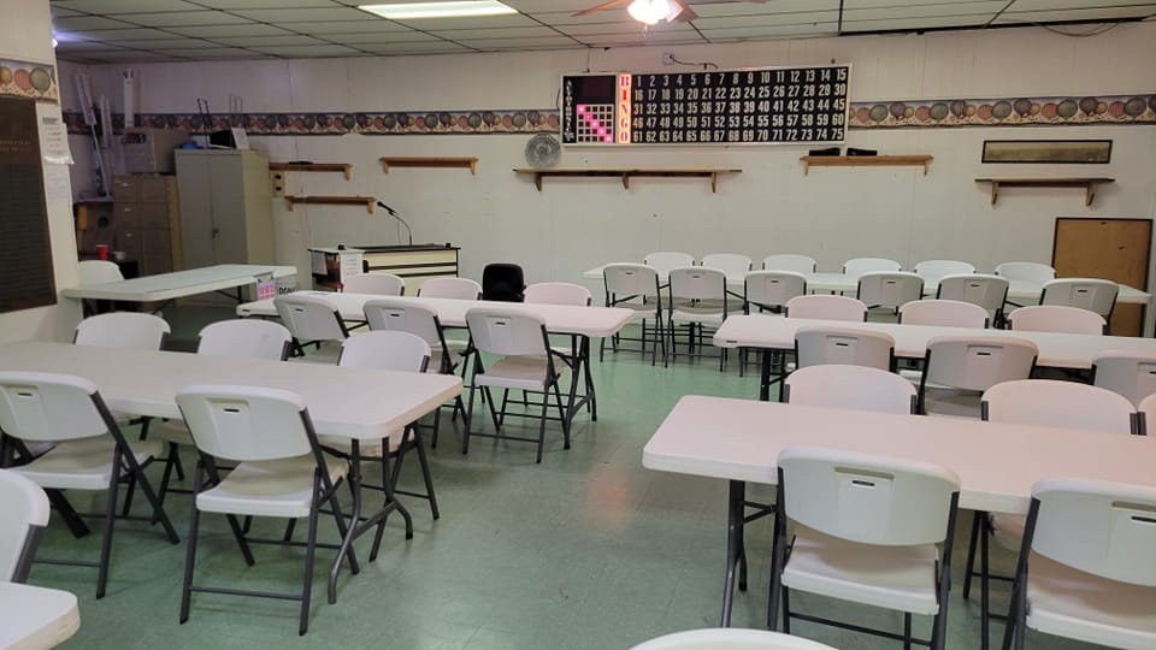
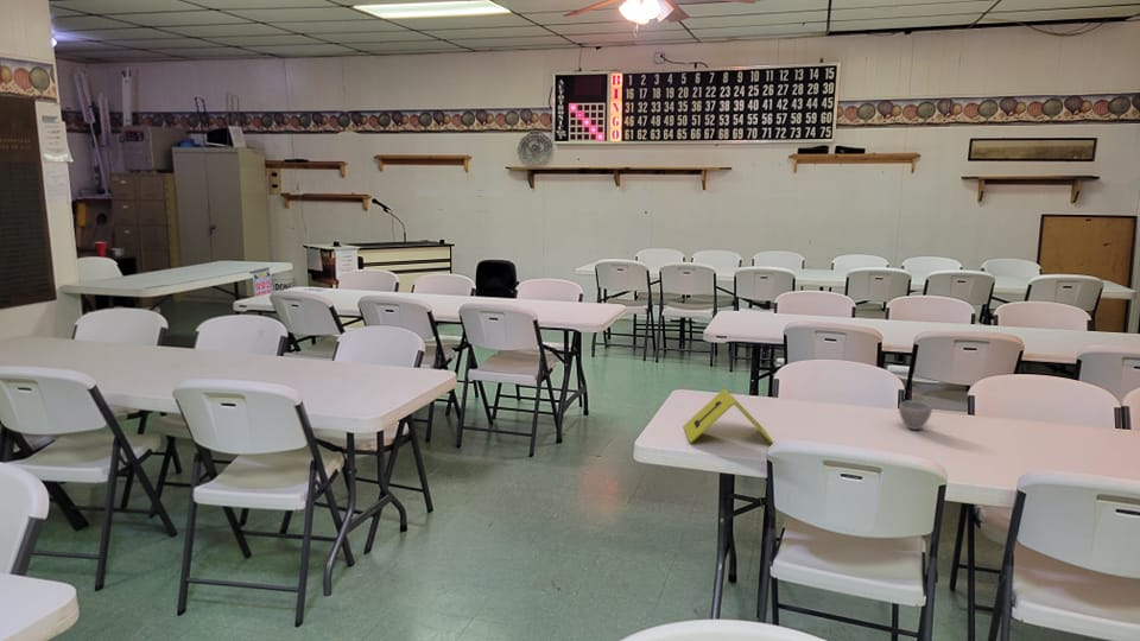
+ evidence marker [683,388,774,445]
+ cup [898,399,933,431]
